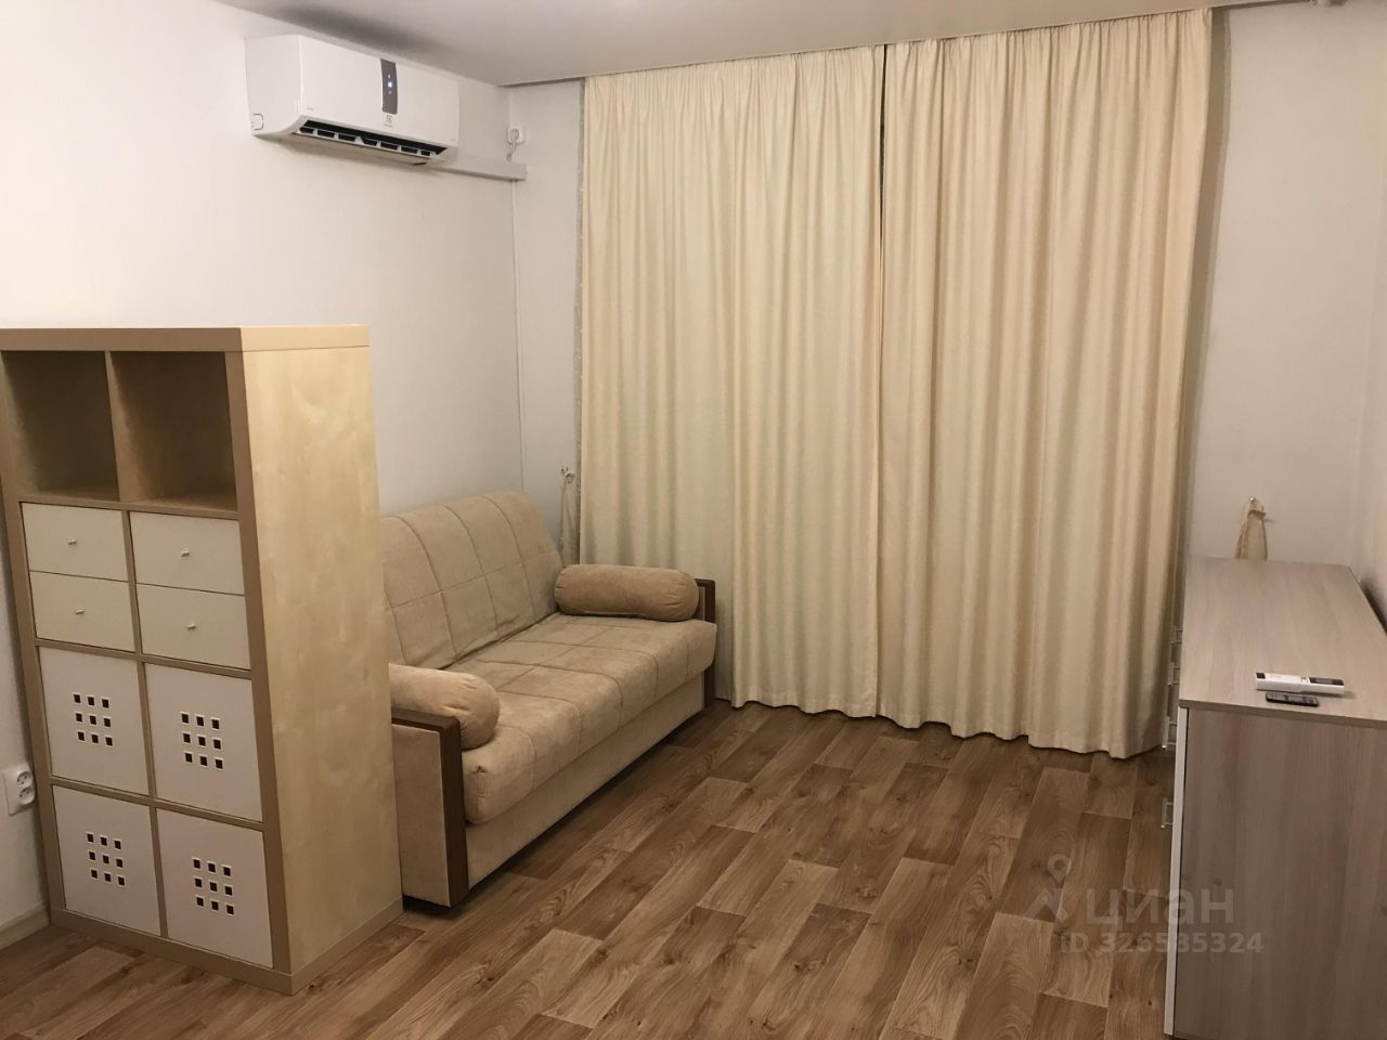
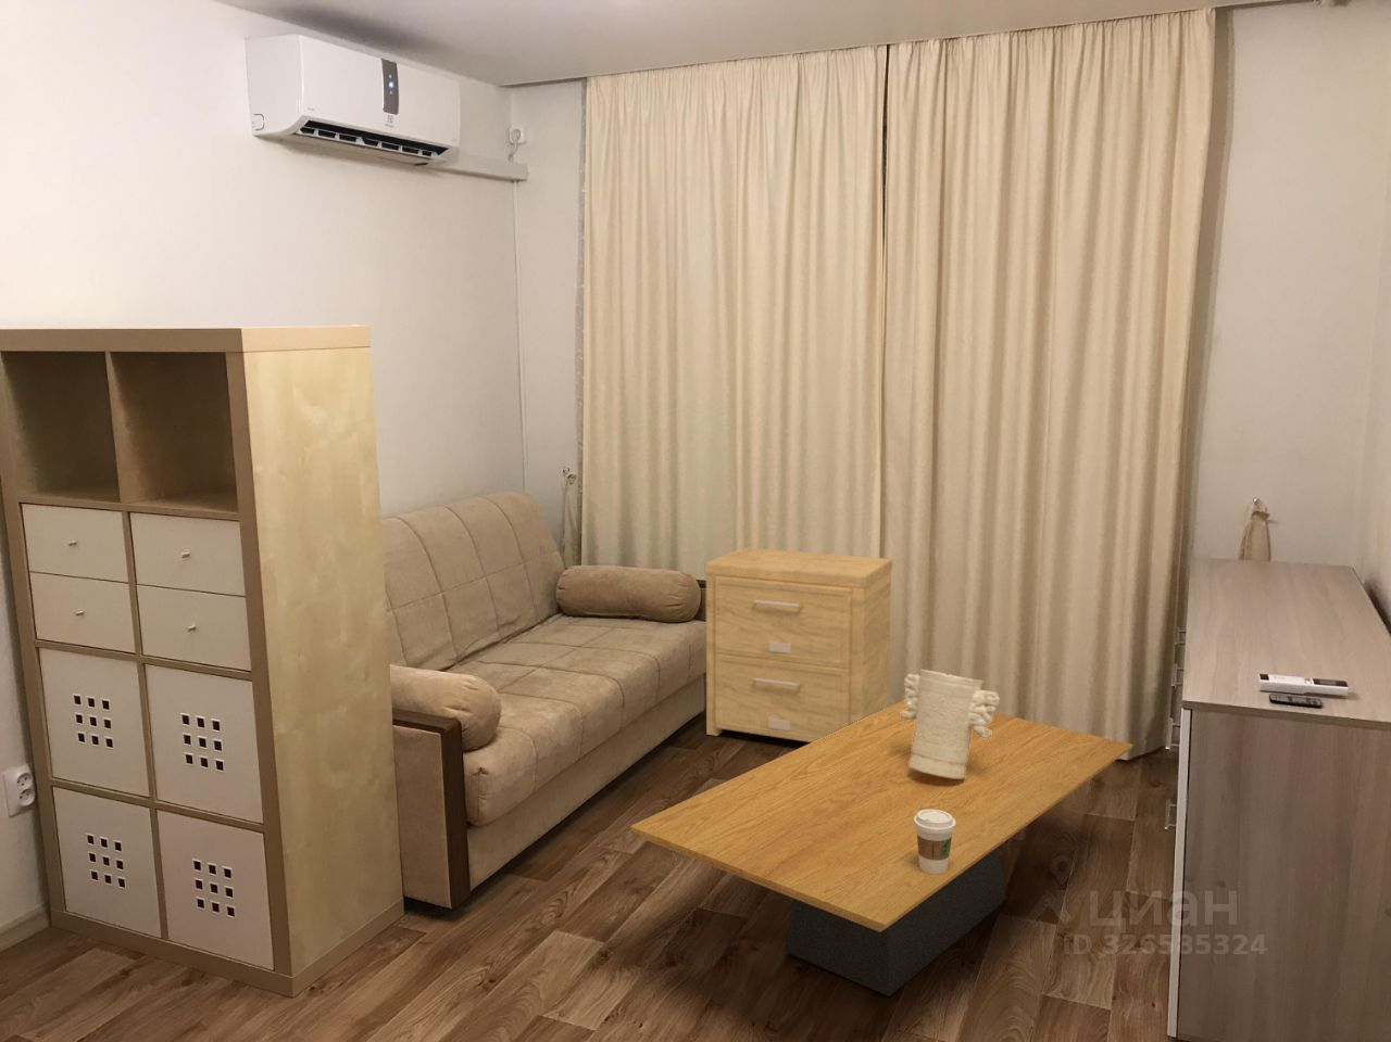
+ coffee table [629,699,1135,997]
+ decorative vase [901,669,1001,778]
+ coffee cup [913,810,956,873]
+ side table [704,547,894,743]
